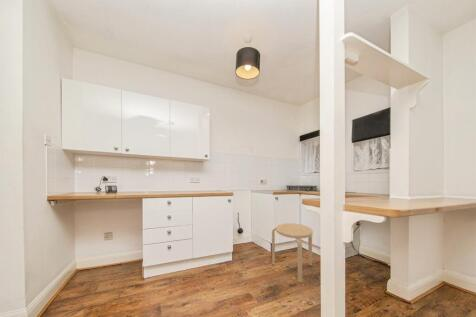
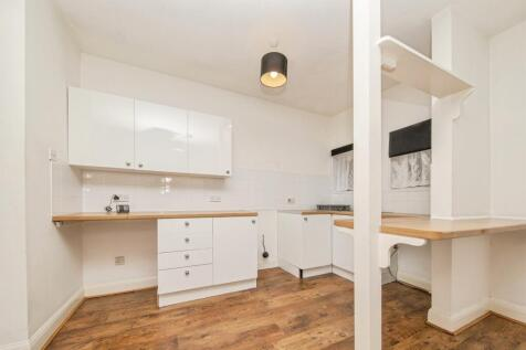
- stool [271,222,314,284]
